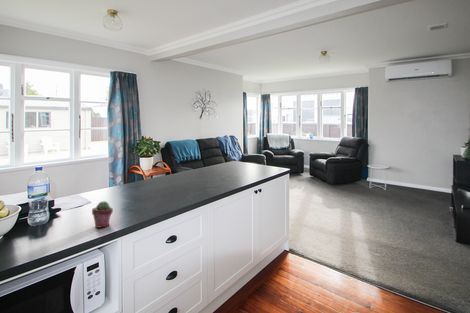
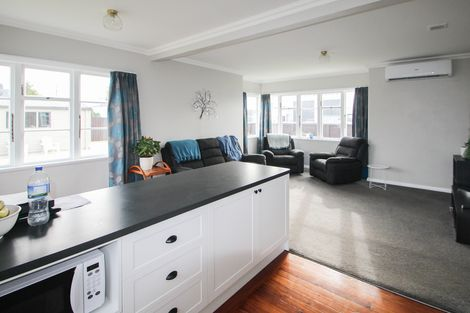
- potted succulent [91,200,114,229]
